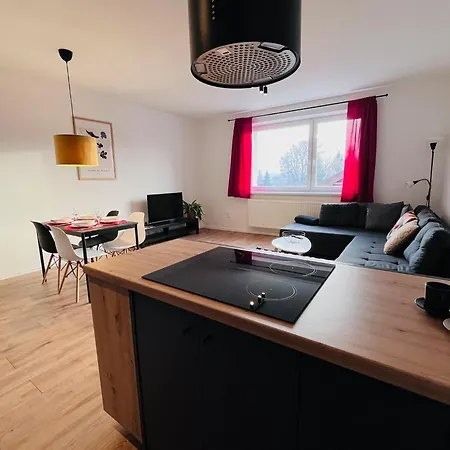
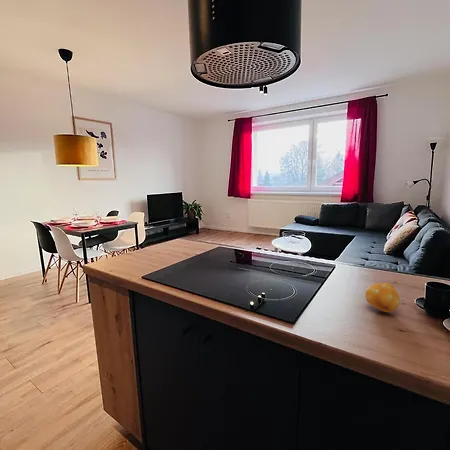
+ fruit [365,282,401,313]
